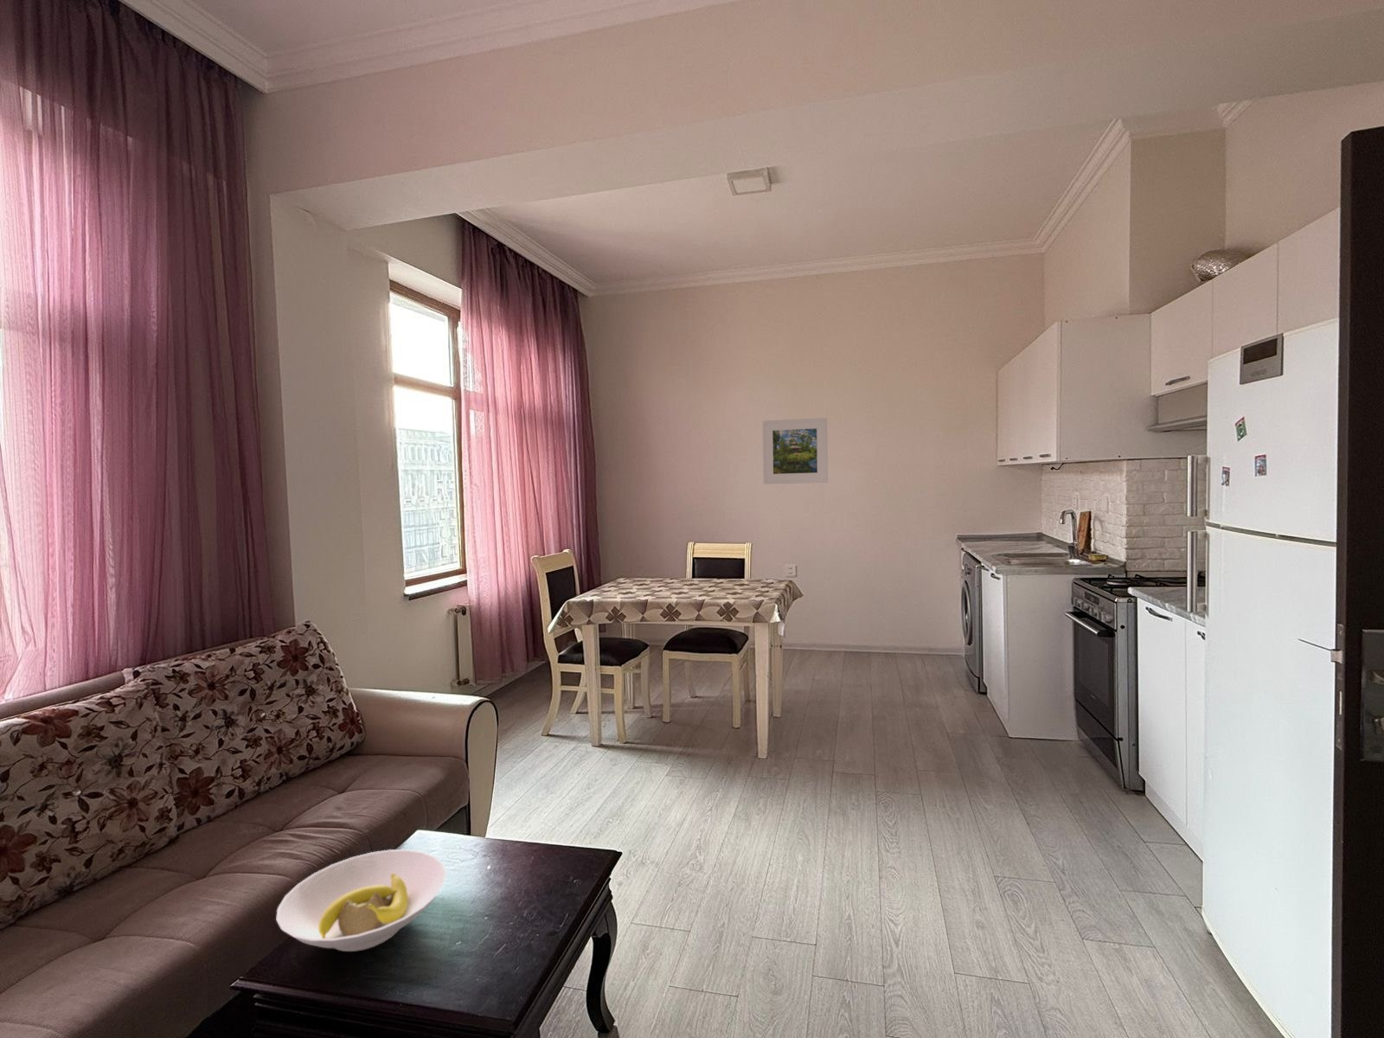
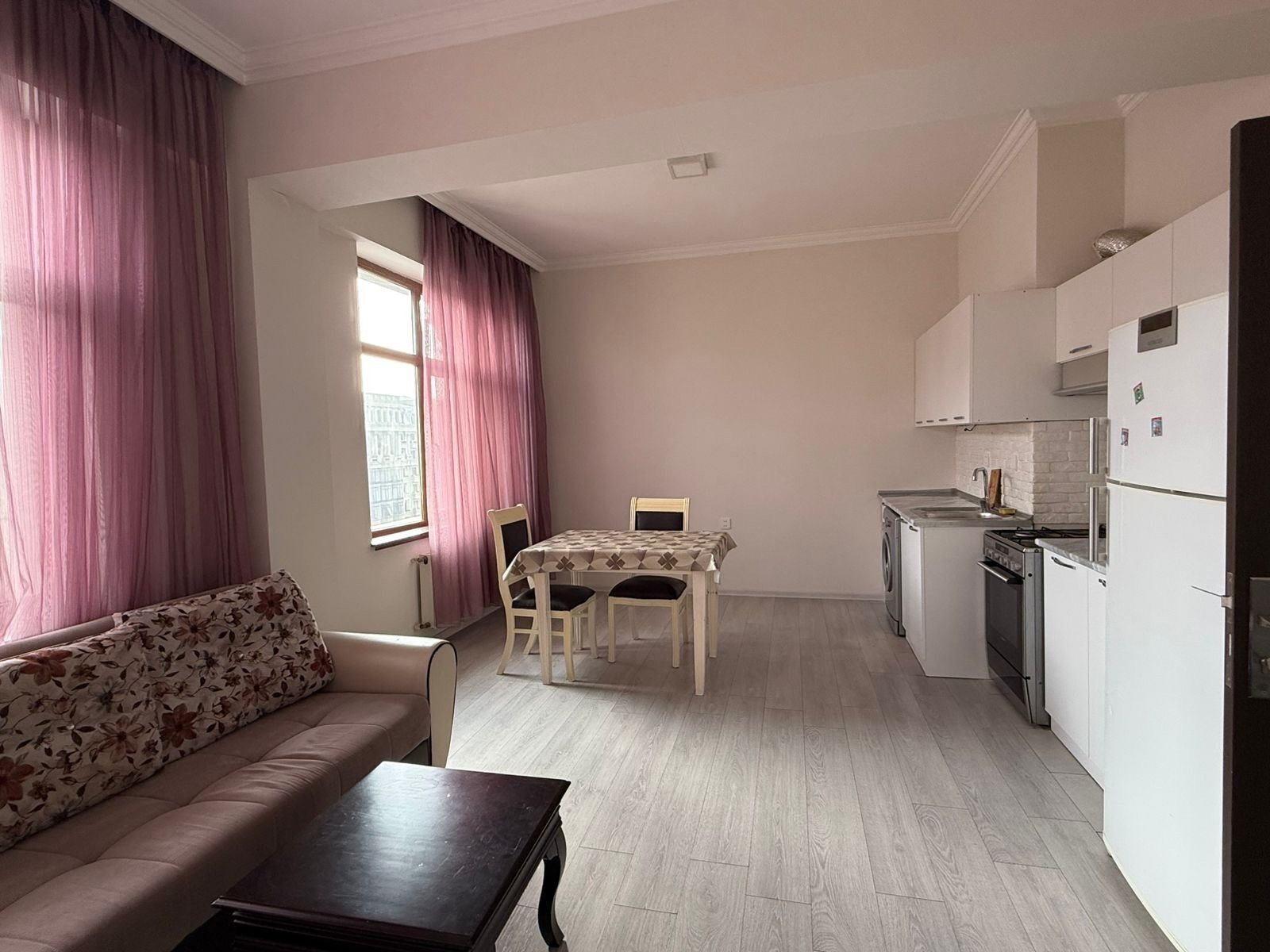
- bowl [275,848,447,952]
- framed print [762,417,828,485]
